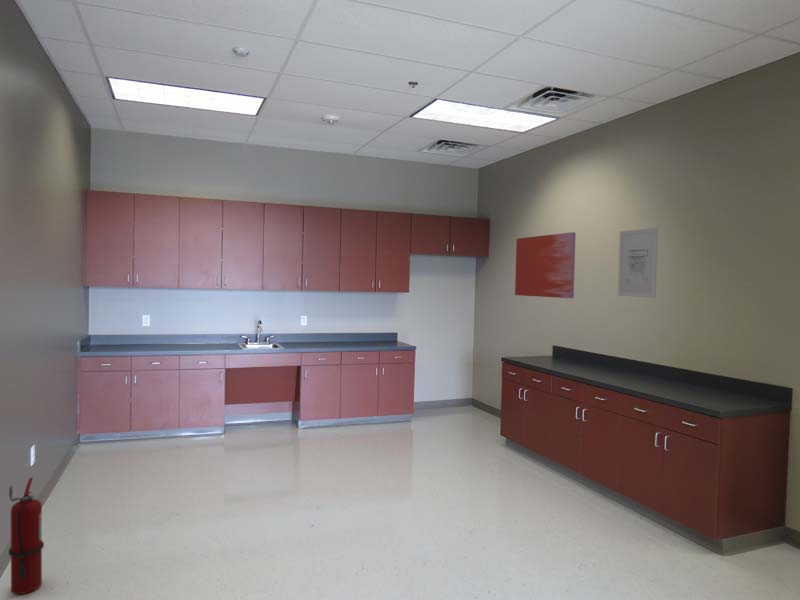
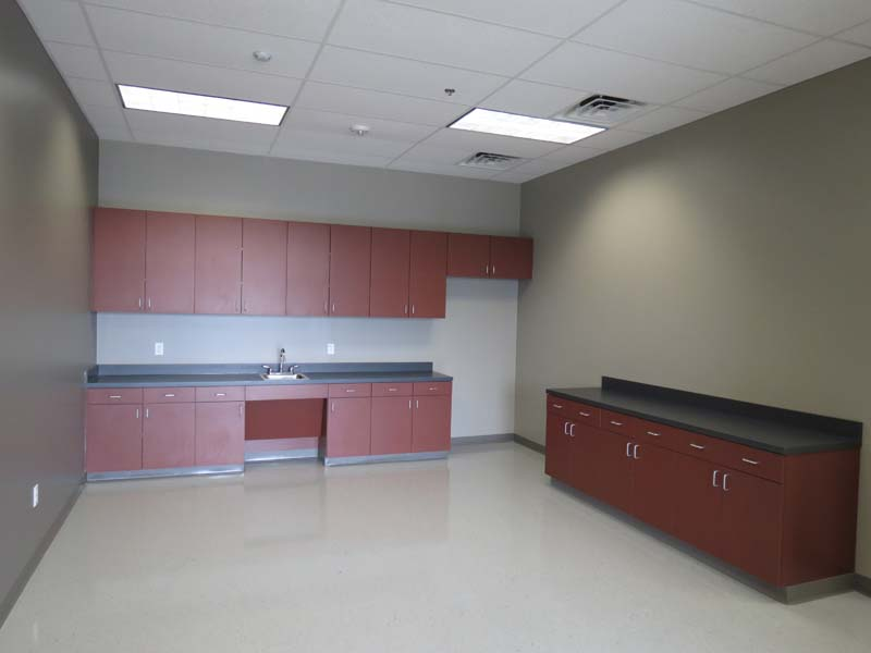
- wall art [617,227,659,298]
- wall art [514,231,576,299]
- fire extinguisher [8,477,45,595]
